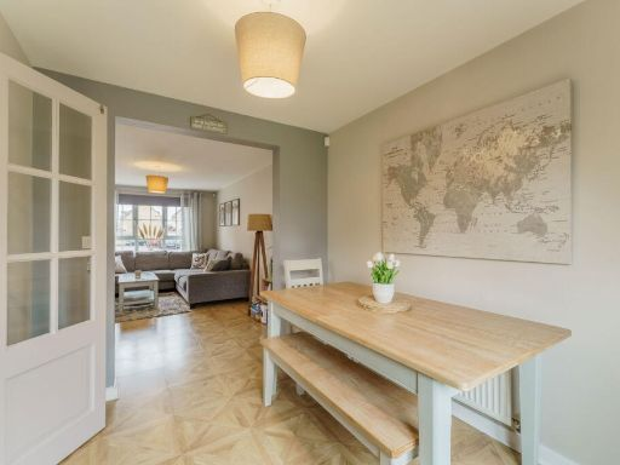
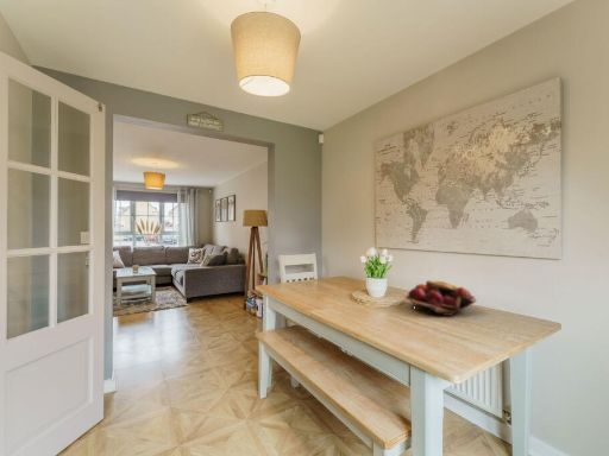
+ fruit basket [404,279,478,317]
